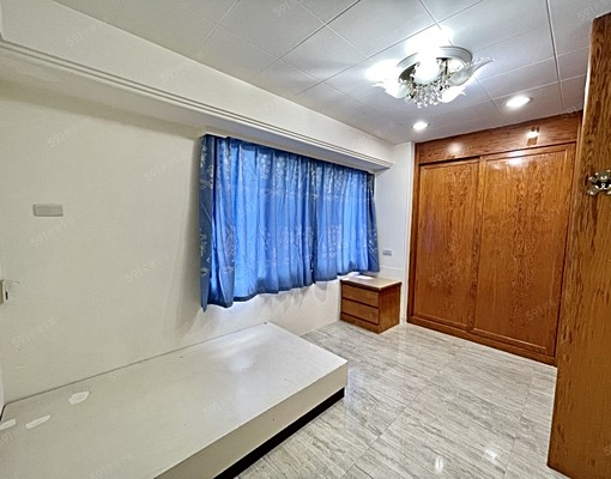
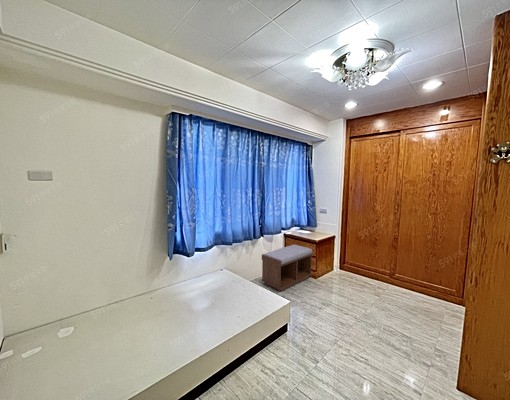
+ bench [260,244,314,292]
